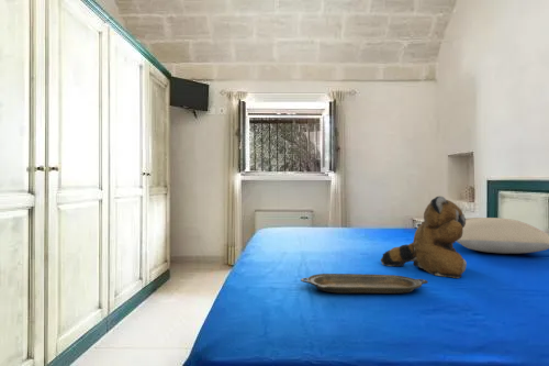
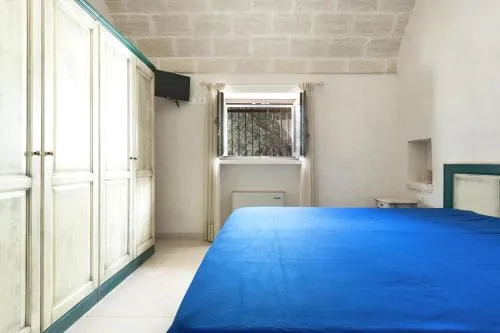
- serving tray [300,273,429,295]
- pillow [456,217,549,255]
- teddy bear [380,196,468,279]
